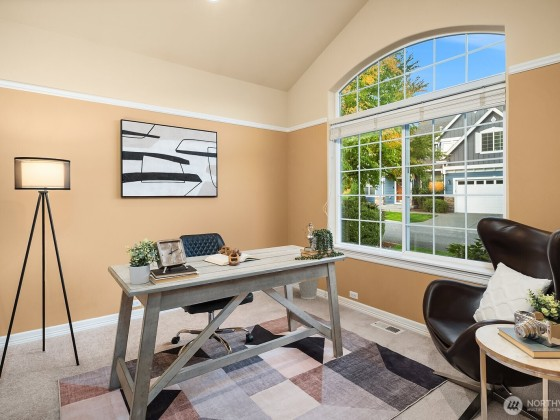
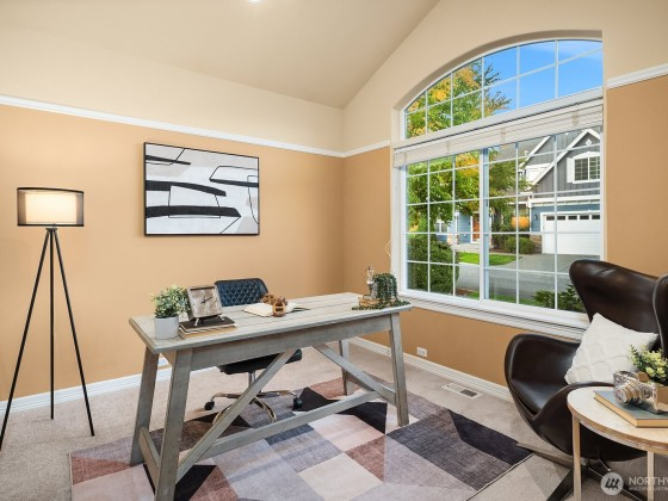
- wastebasket [298,278,320,300]
